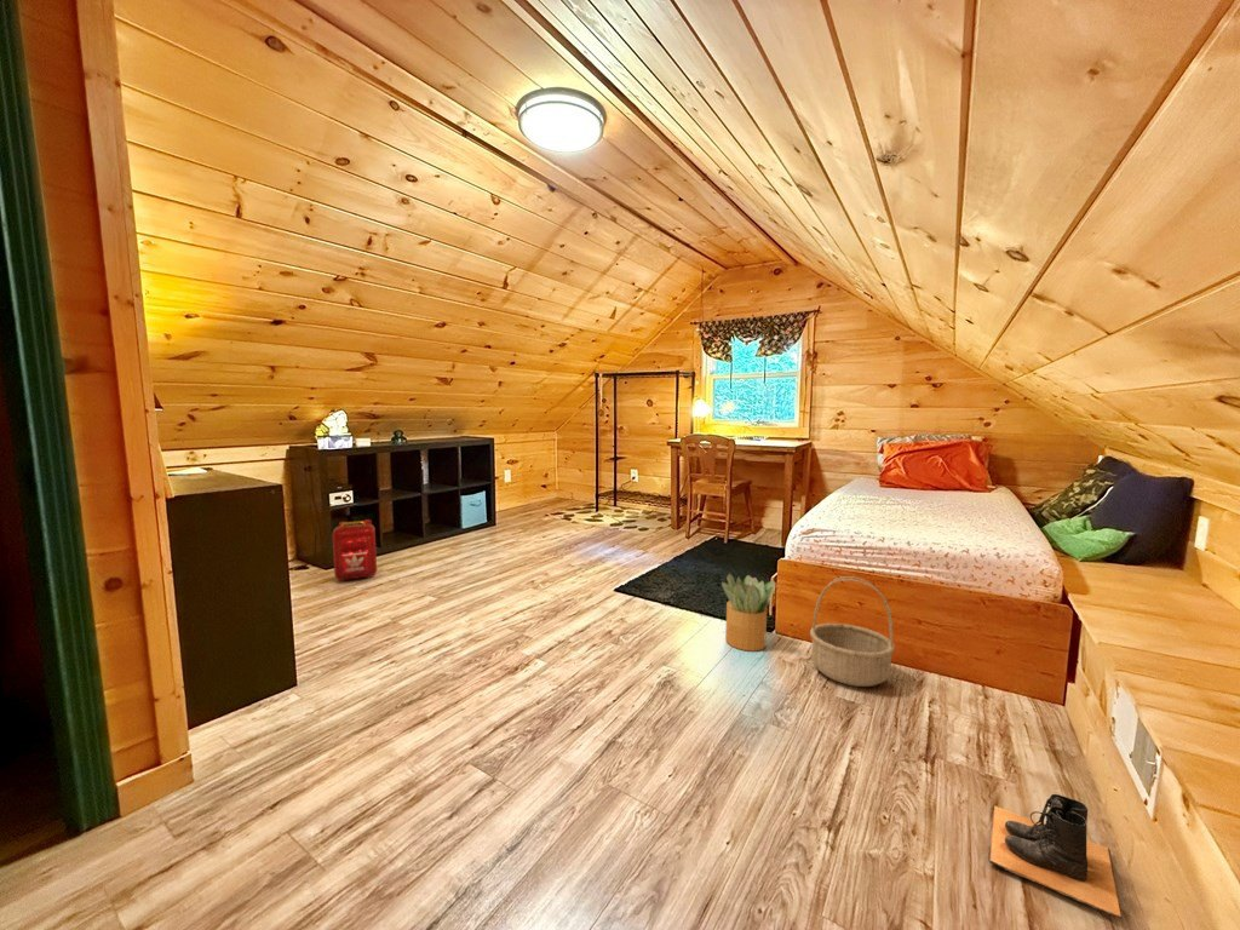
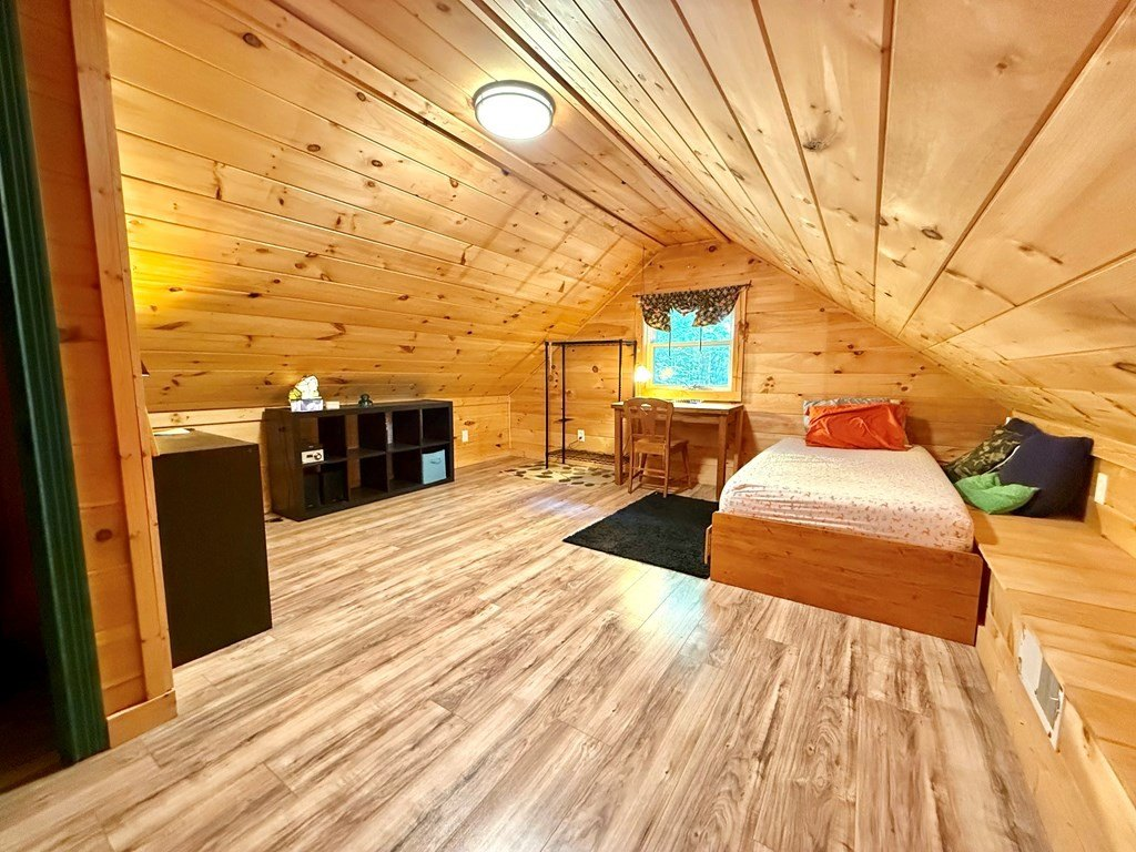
- backpack [331,518,378,582]
- basket [809,575,896,688]
- boots [987,793,1124,919]
- potted plant [721,573,776,653]
